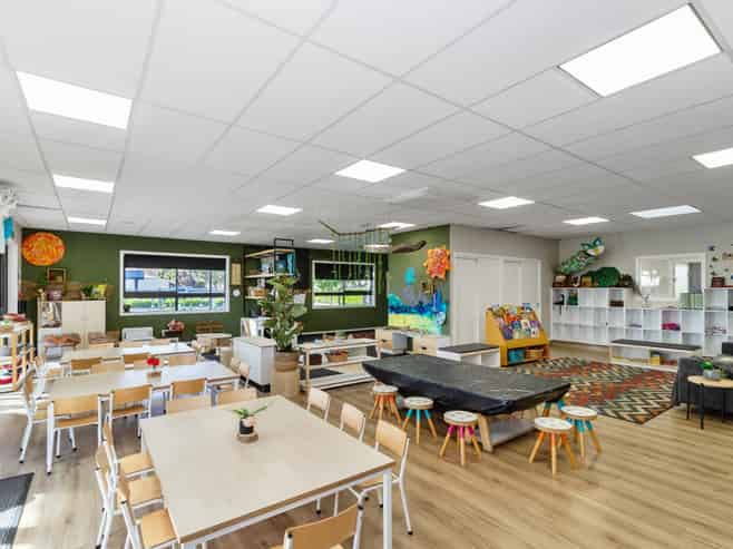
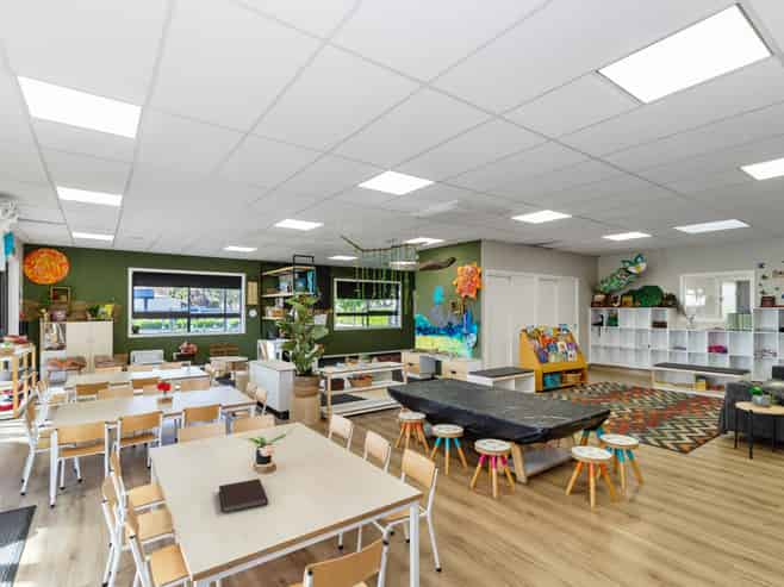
+ notebook [218,477,269,514]
